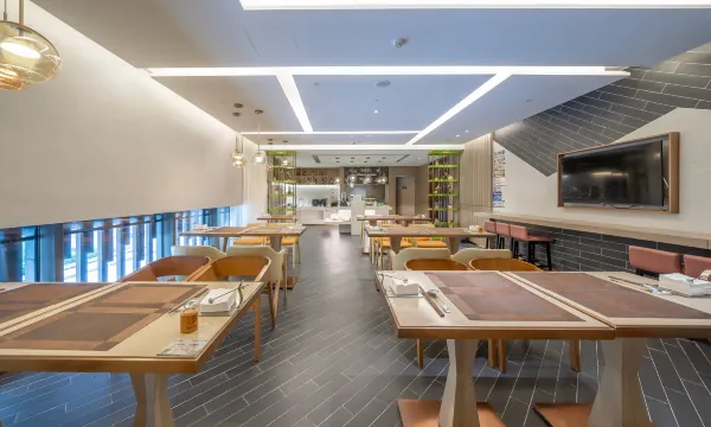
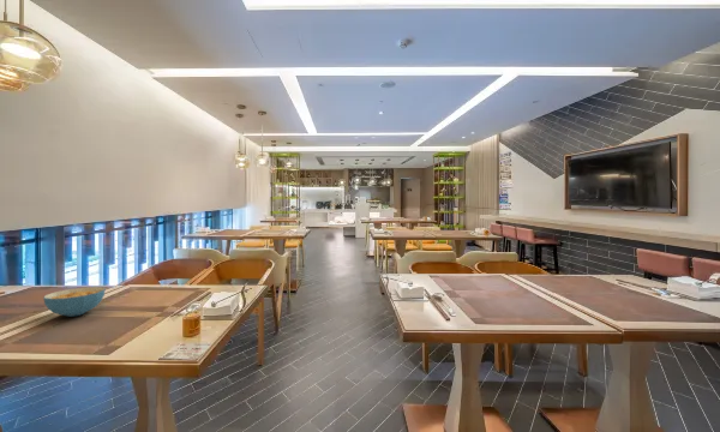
+ cereal bowl [42,286,107,318]
